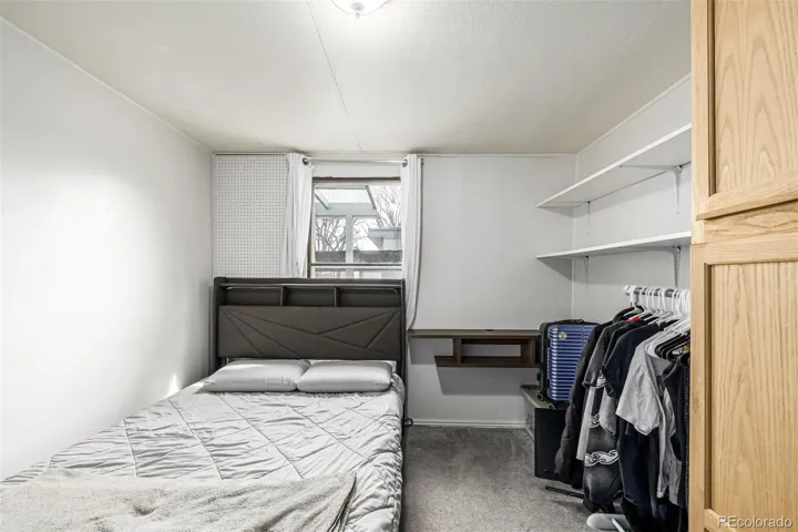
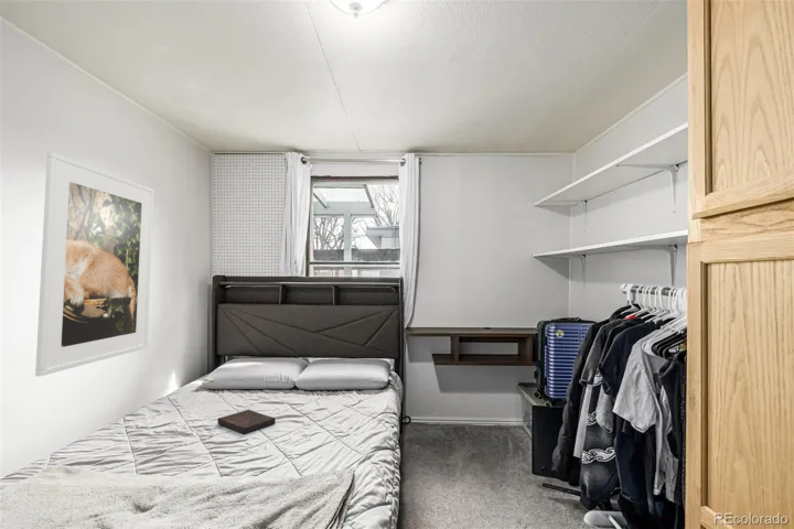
+ book [217,409,277,435]
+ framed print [34,151,155,377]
